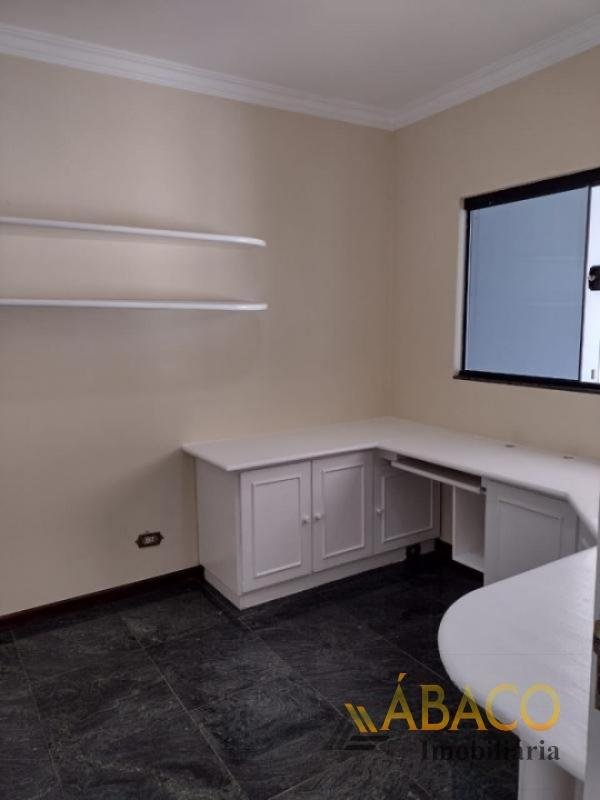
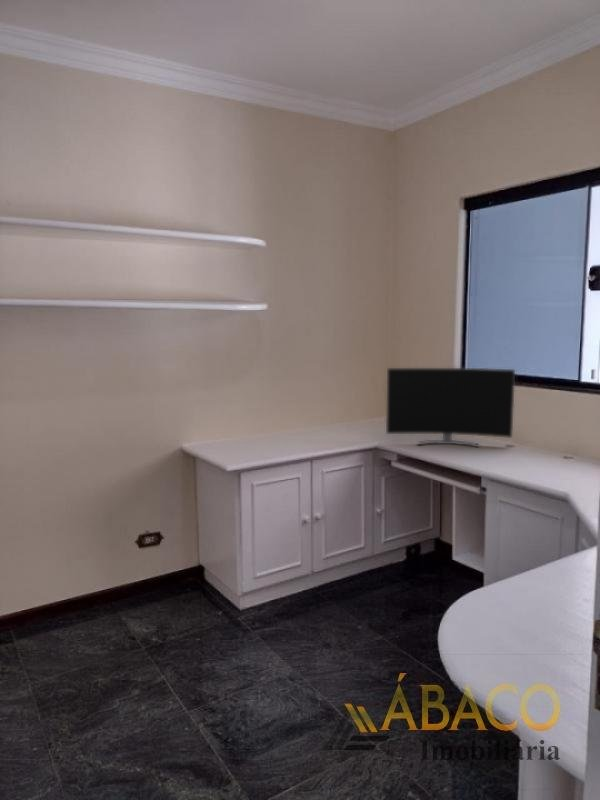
+ monitor [385,367,516,448]
